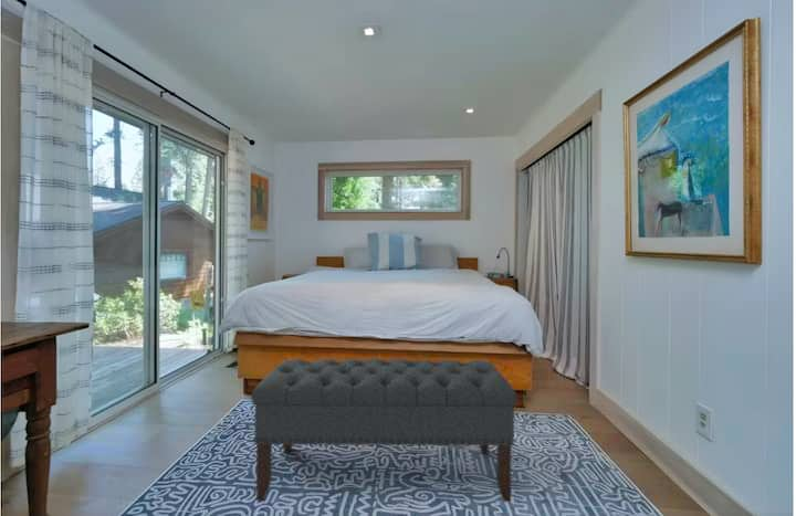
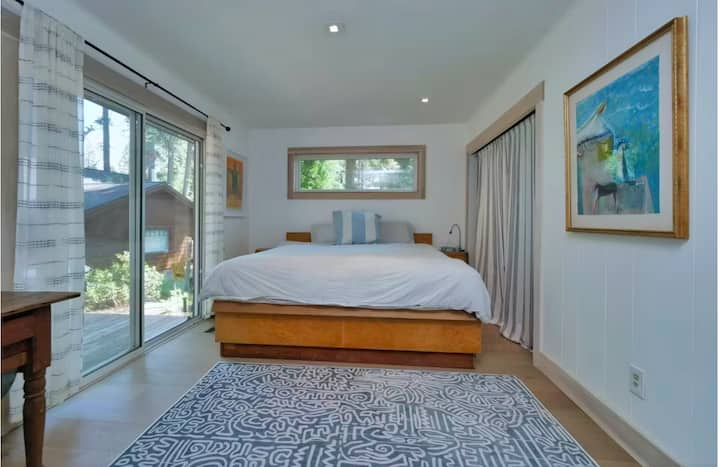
- bench [250,358,519,503]
